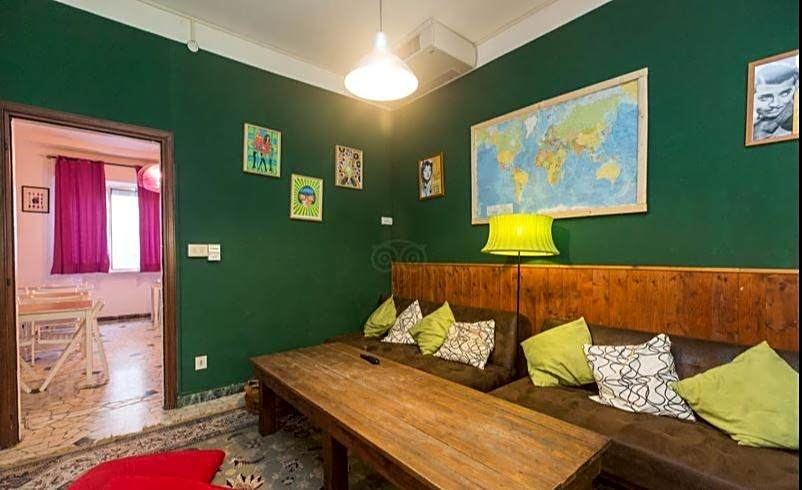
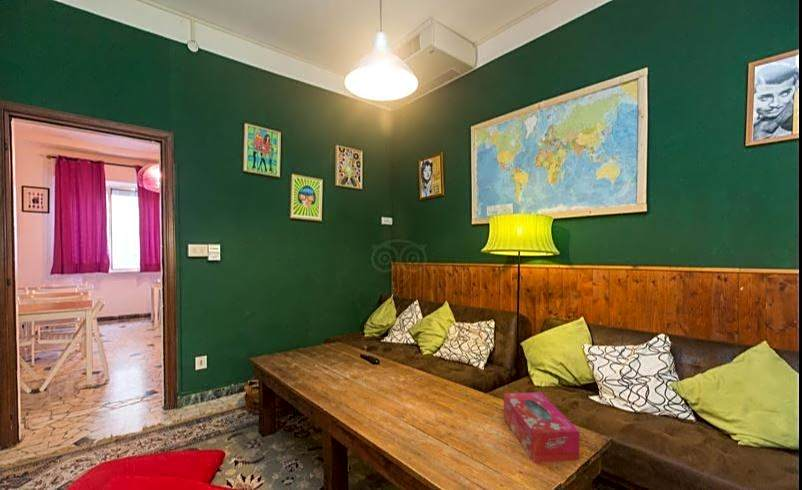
+ tissue box [503,392,581,464]
